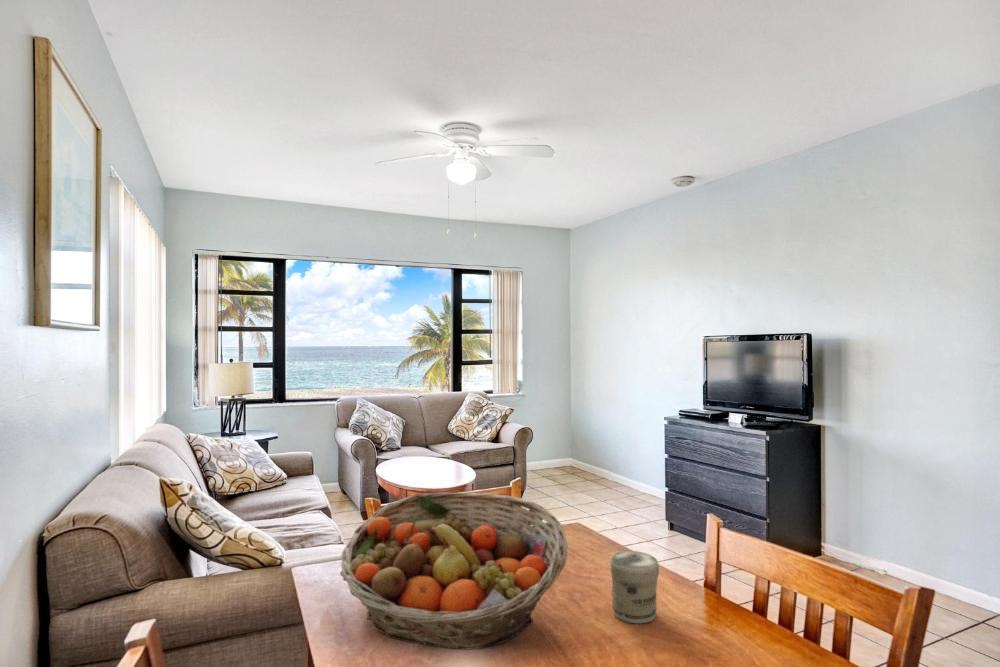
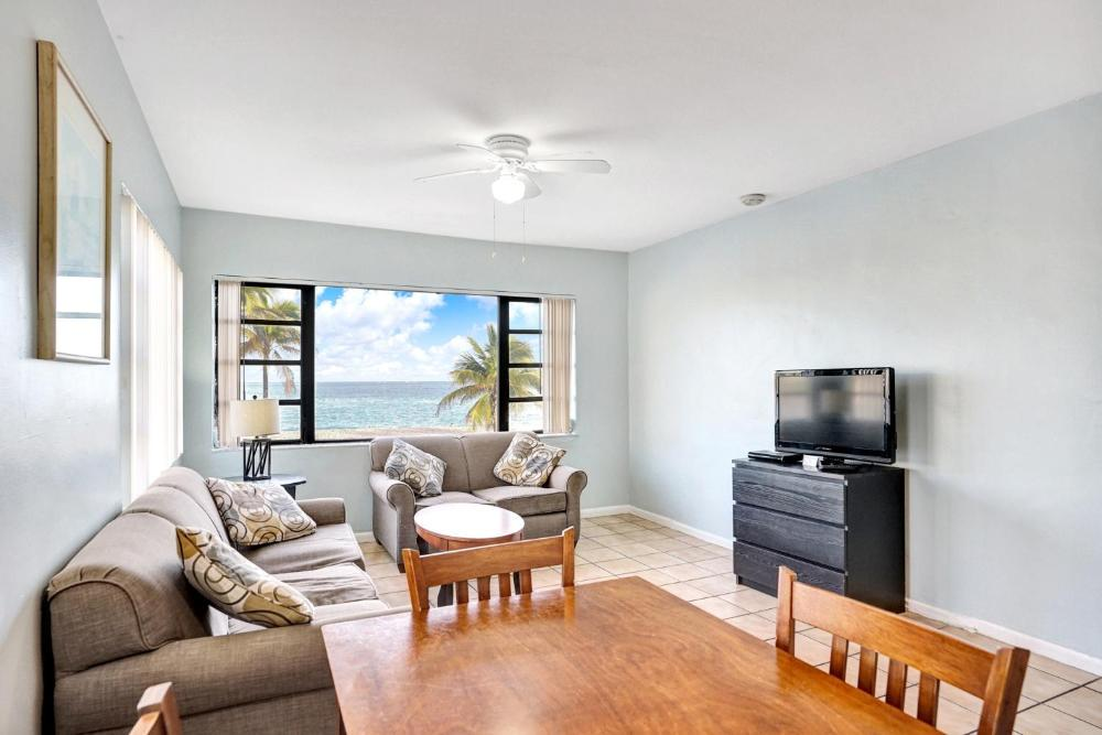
- fruit basket [339,491,568,650]
- jar [609,550,660,624]
